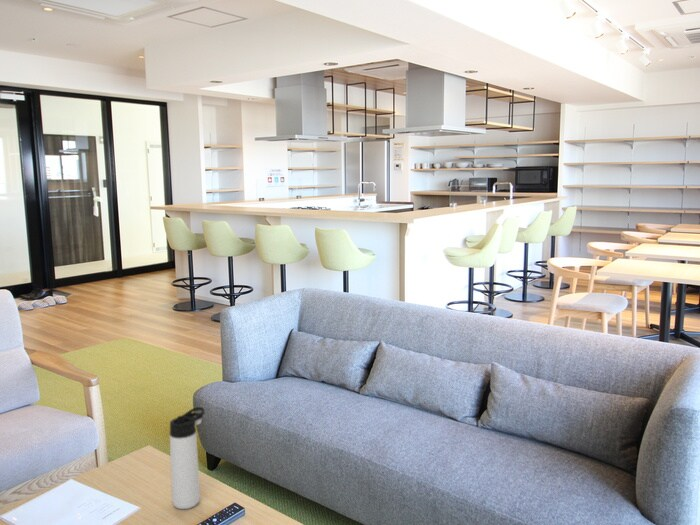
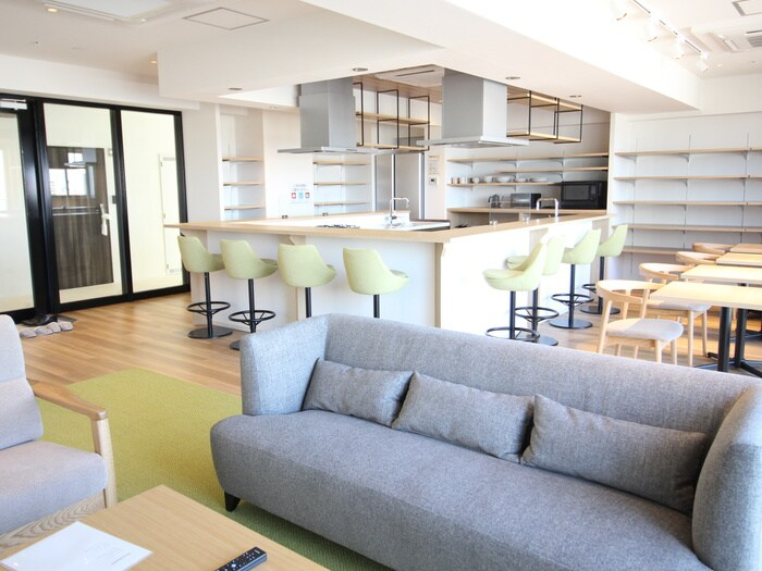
- thermos bottle [169,406,206,510]
